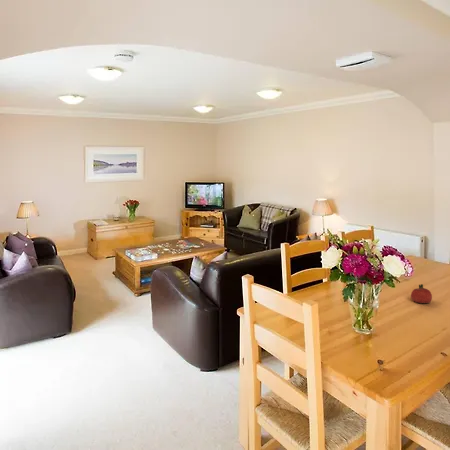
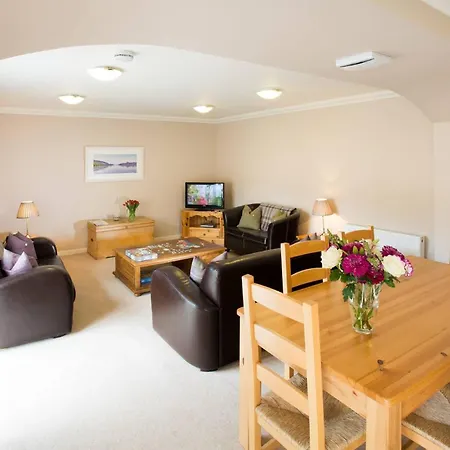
- fruit [410,283,433,304]
